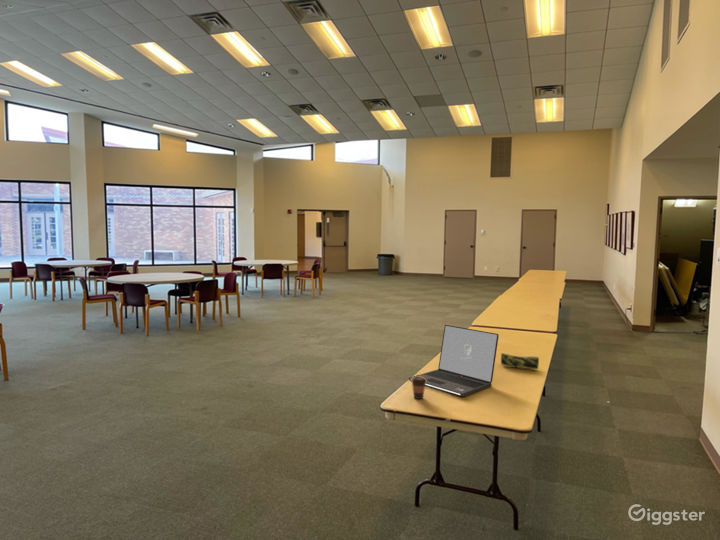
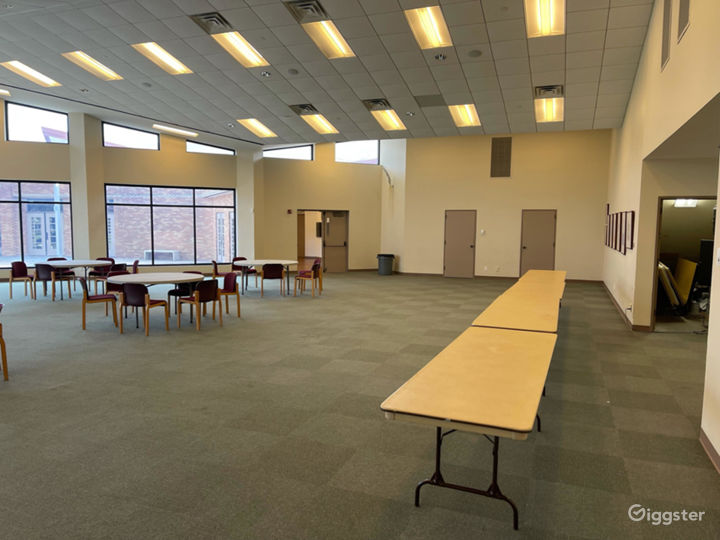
- coffee cup [410,375,427,400]
- laptop [408,324,500,397]
- pencil case [499,352,540,370]
